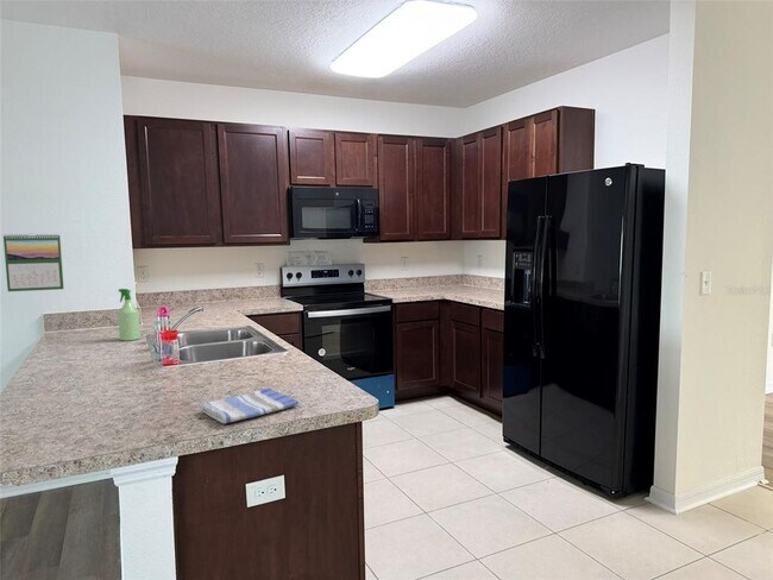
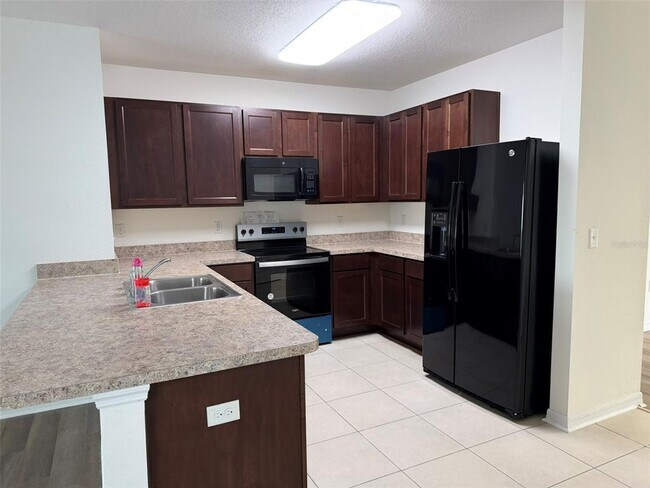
- dish towel [199,387,300,424]
- spray bottle [117,288,142,342]
- calendar [2,232,65,292]
